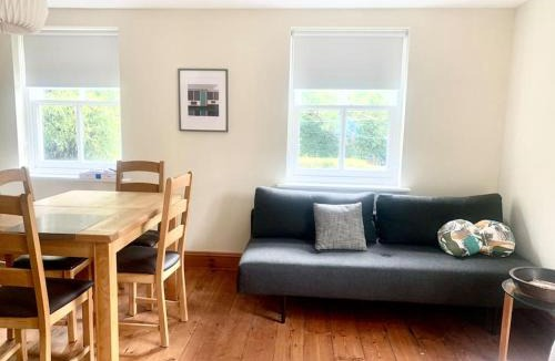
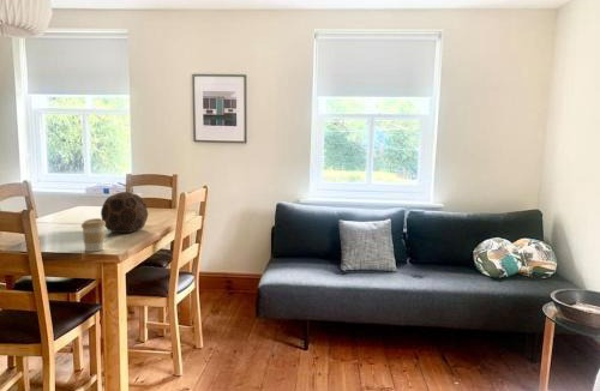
+ coffee cup [80,217,106,253]
+ soccer ball [100,191,149,234]
